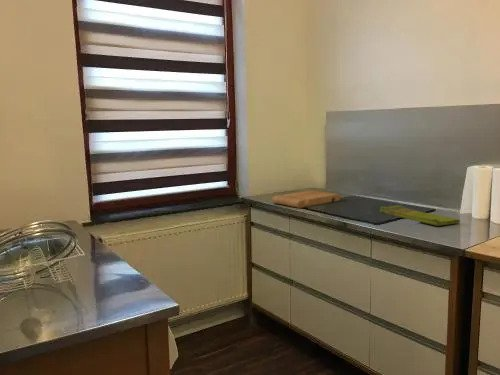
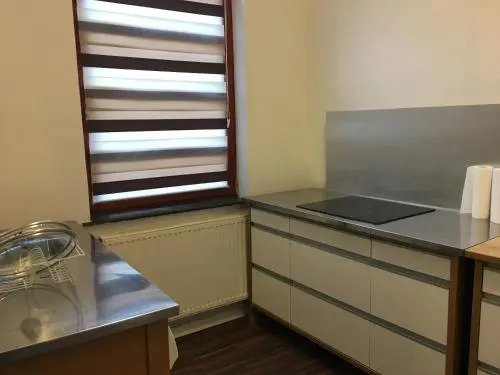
- cutting board [271,189,341,209]
- dish towel [379,205,461,227]
